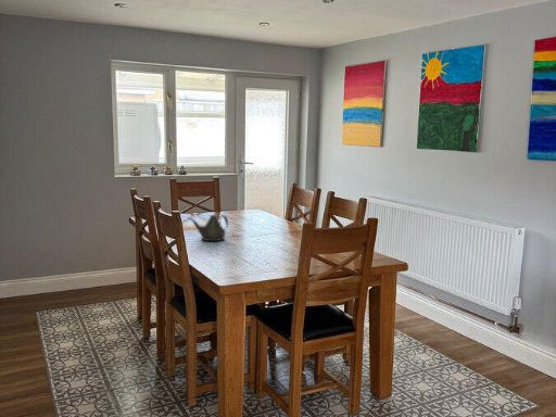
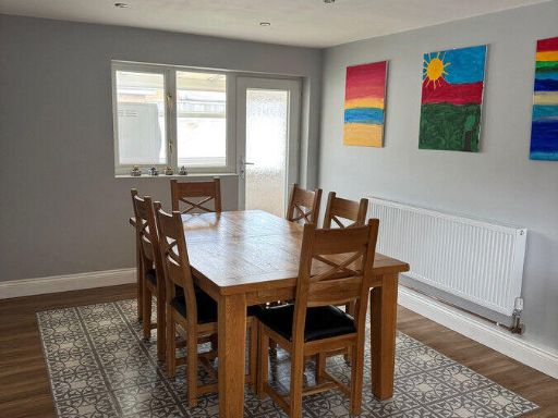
- teapot [187,214,229,242]
